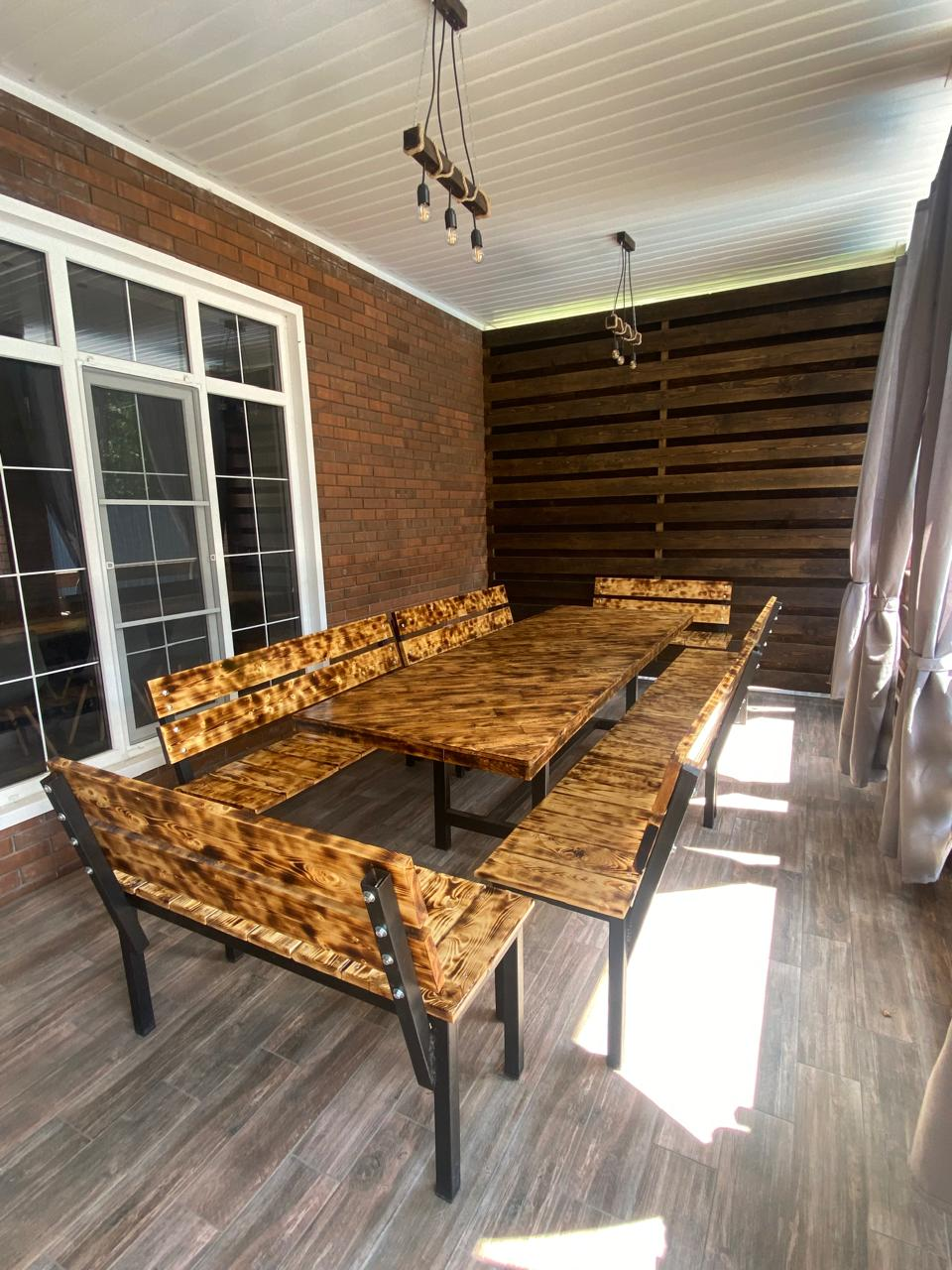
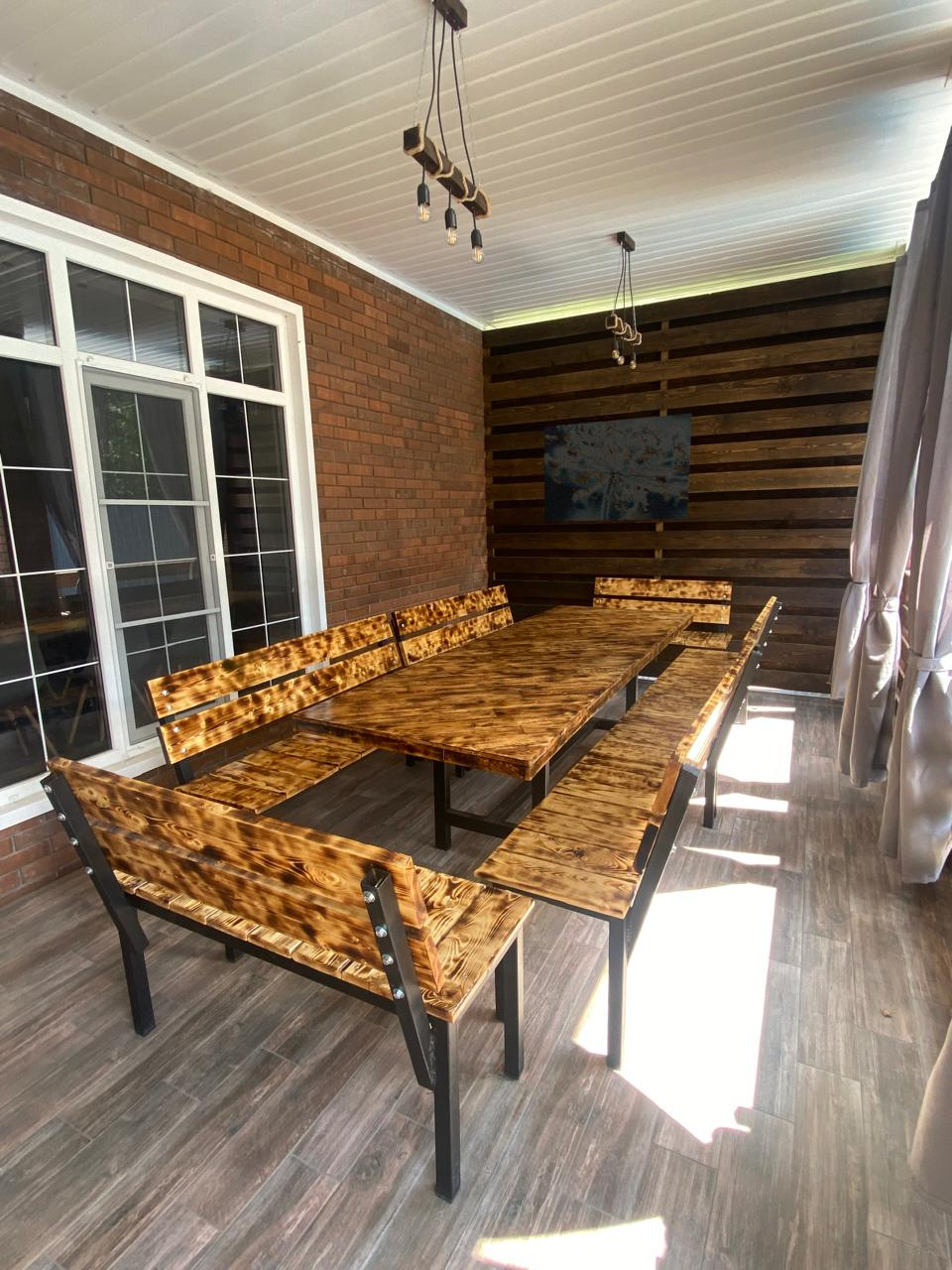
+ wall art [543,413,693,523]
